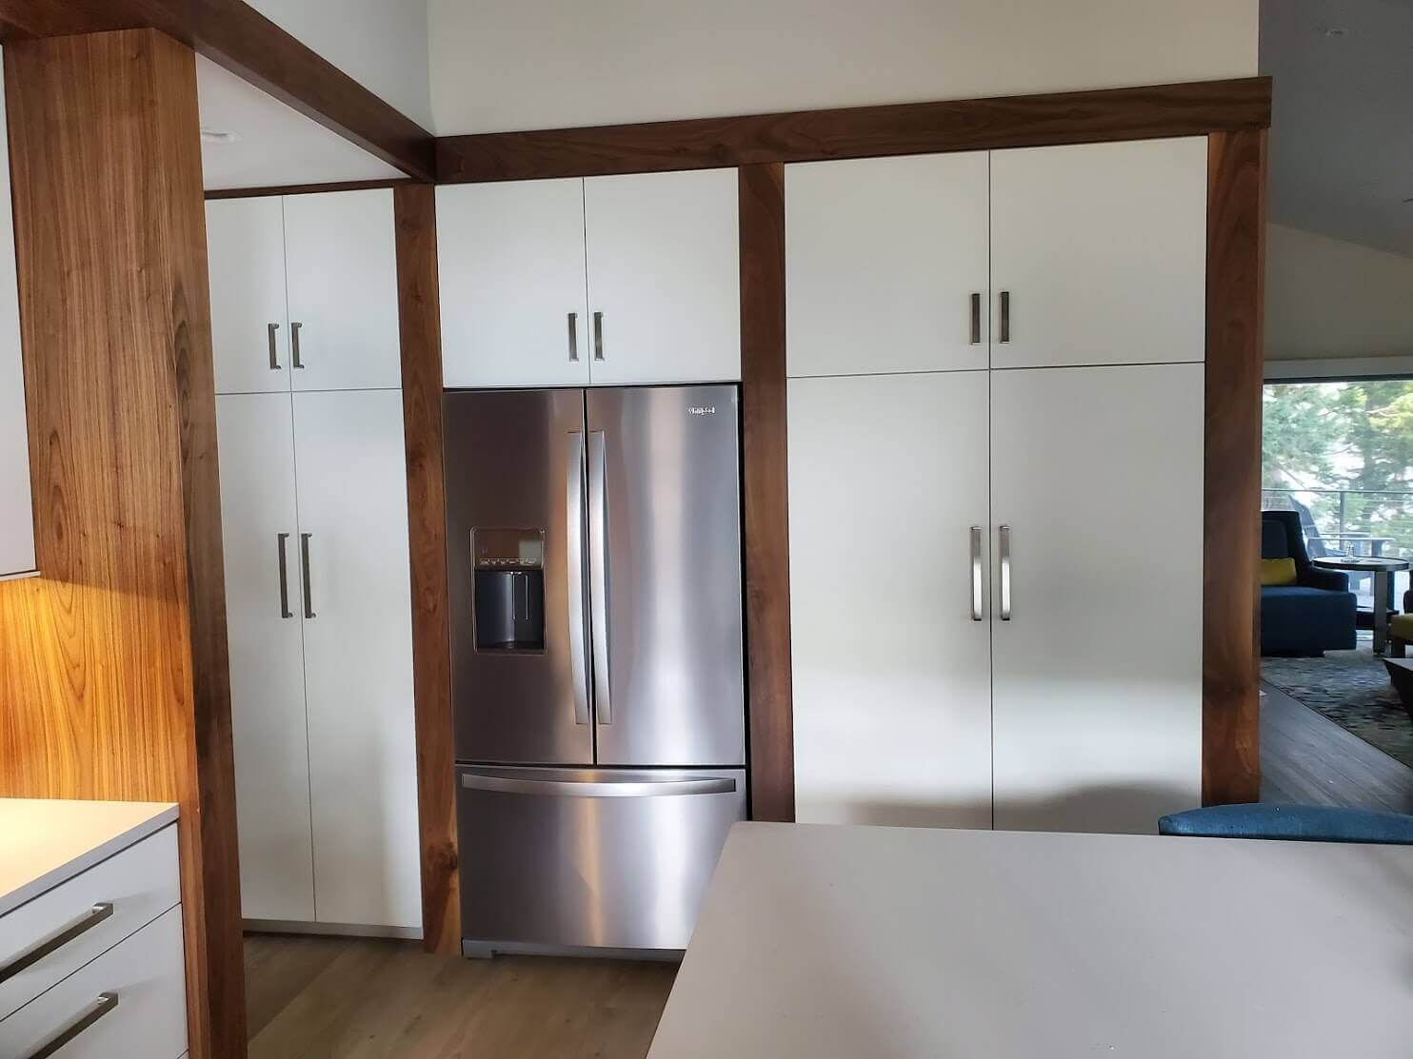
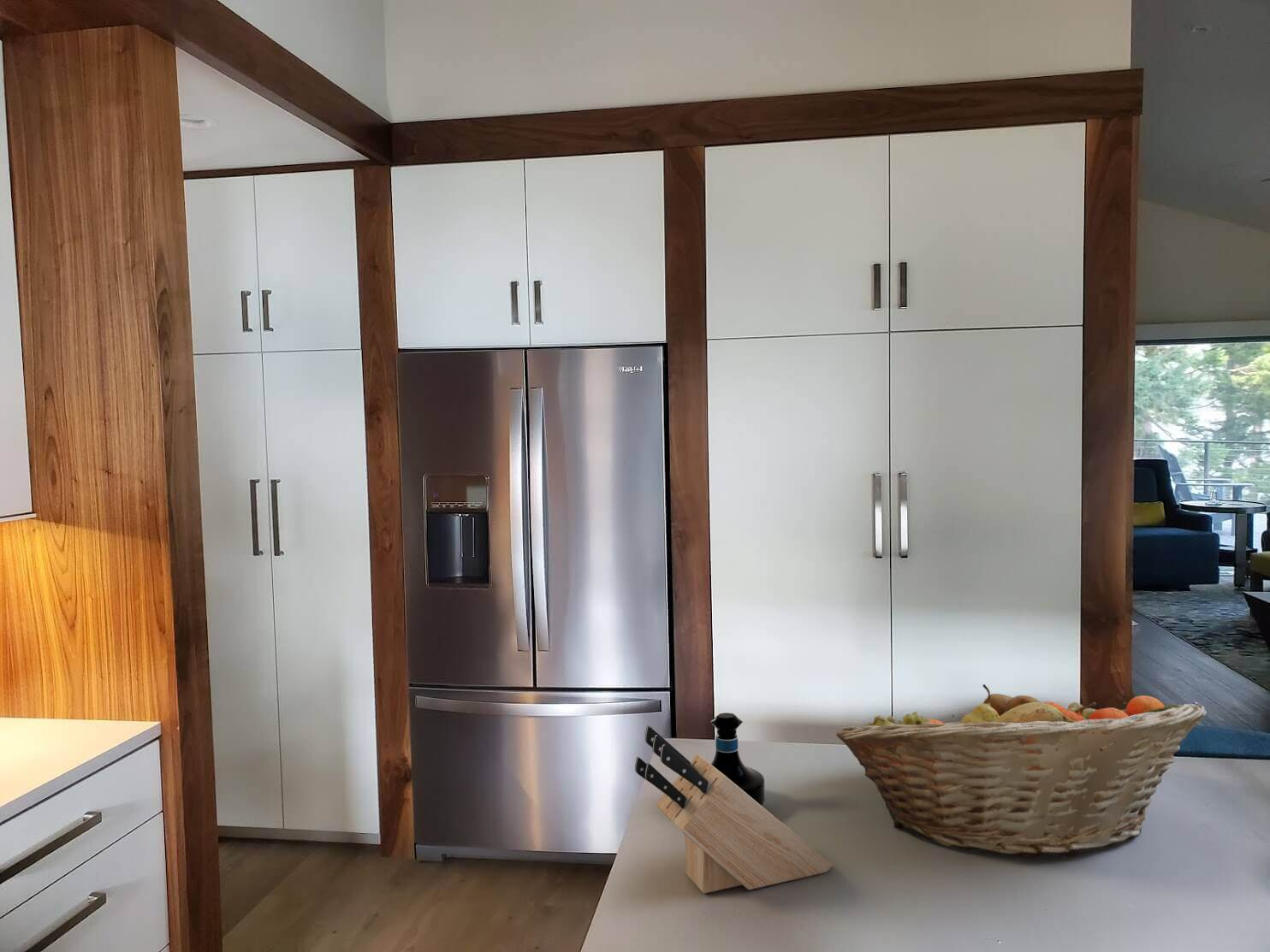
+ tequila bottle [709,712,766,807]
+ fruit basket [836,683,1208,858]
+ knife block [634,724,833,894]
